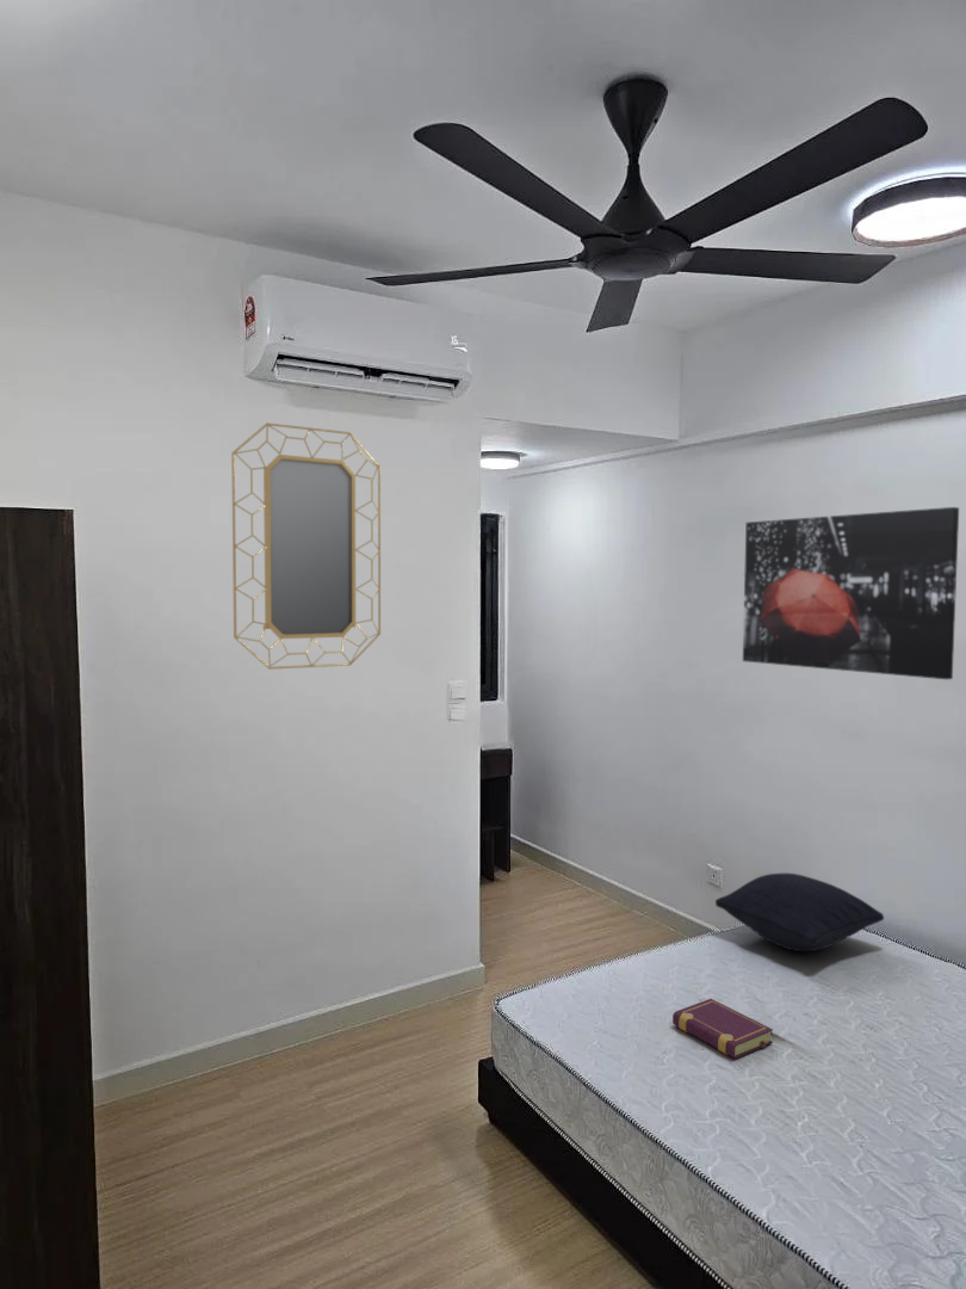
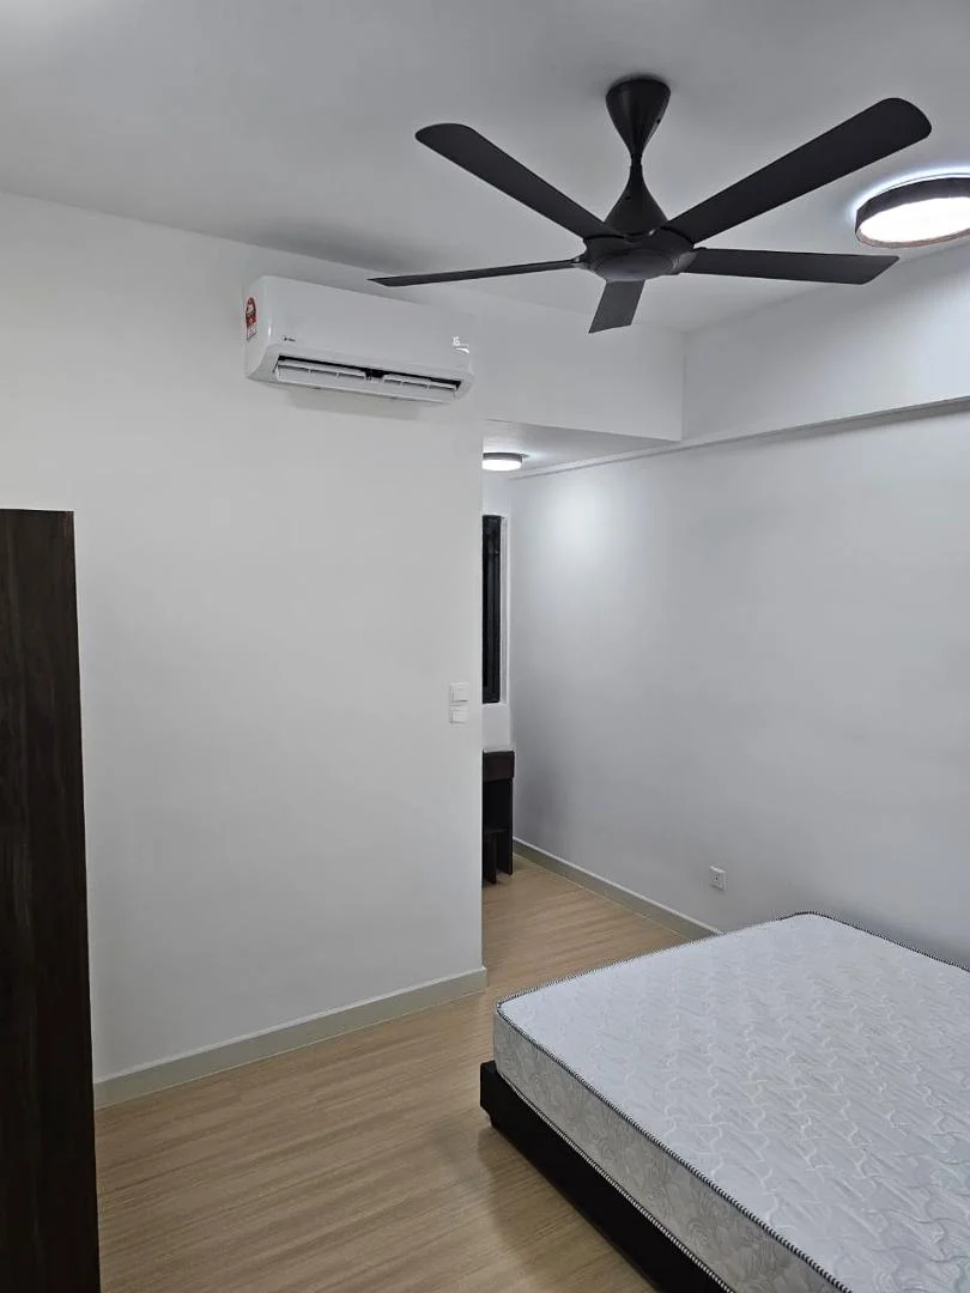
- wall art [742,506,960,680]
- pillow [714,872,885,952]
- book [671,998,774,1060]
- home mirror [230,421,382,671]
